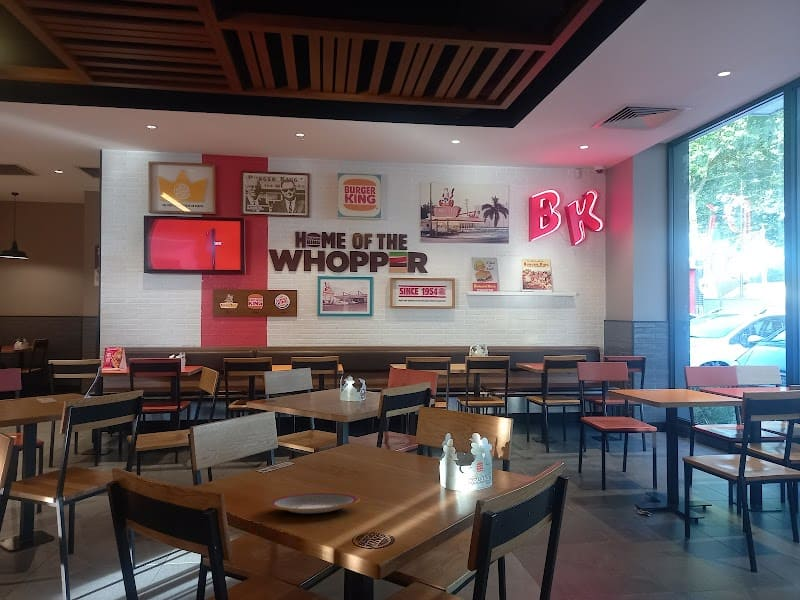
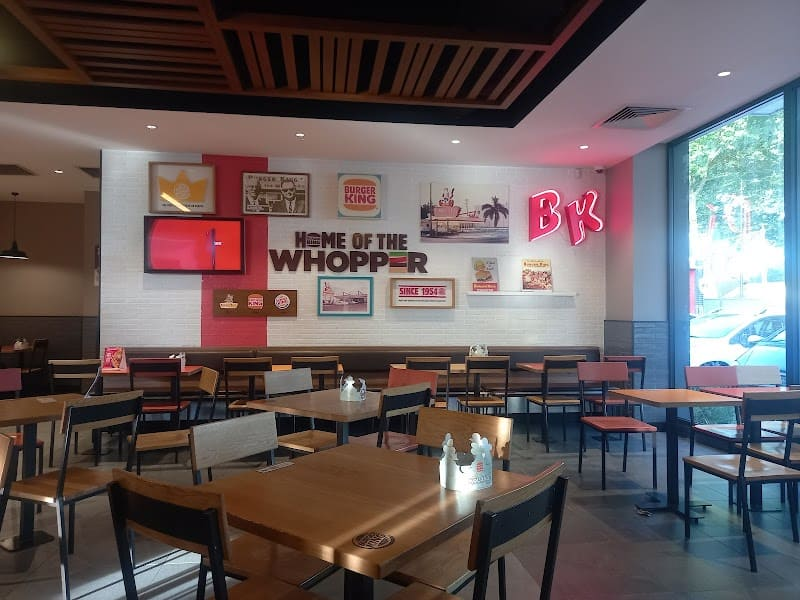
- plate [268,492,360,514]
